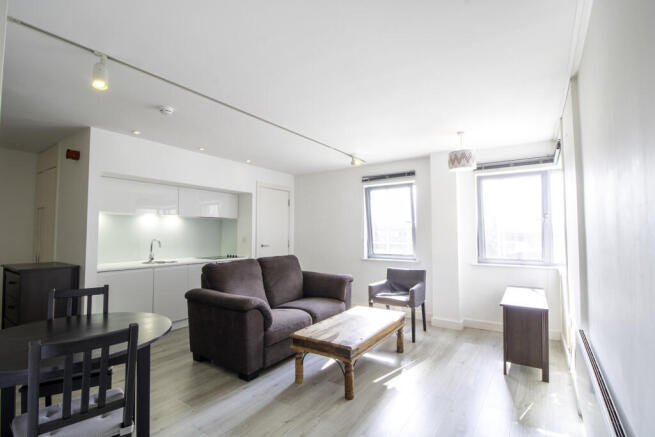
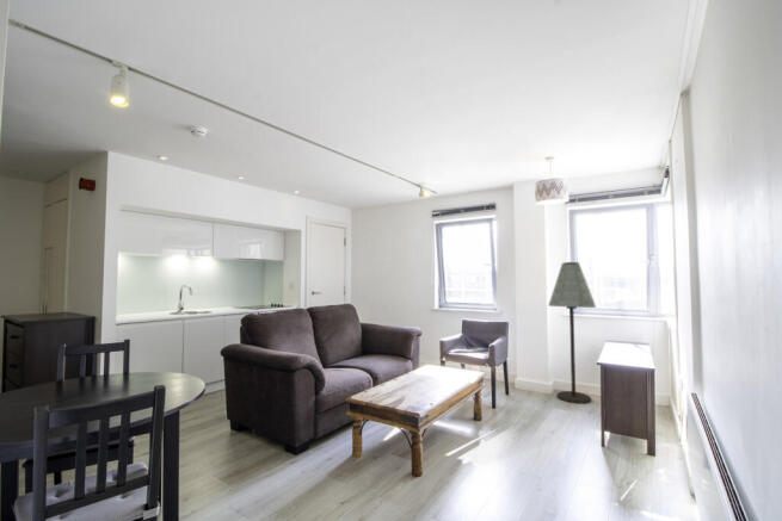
+ floor lamp [548,261,597,404]
